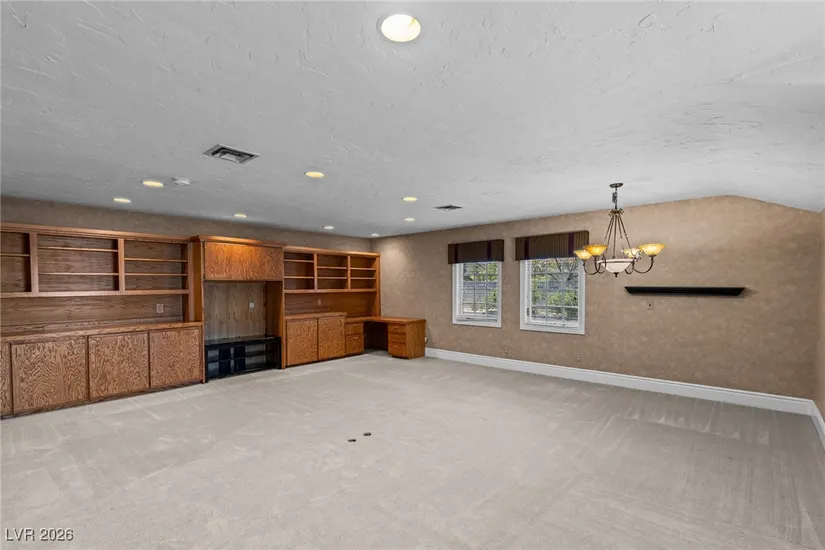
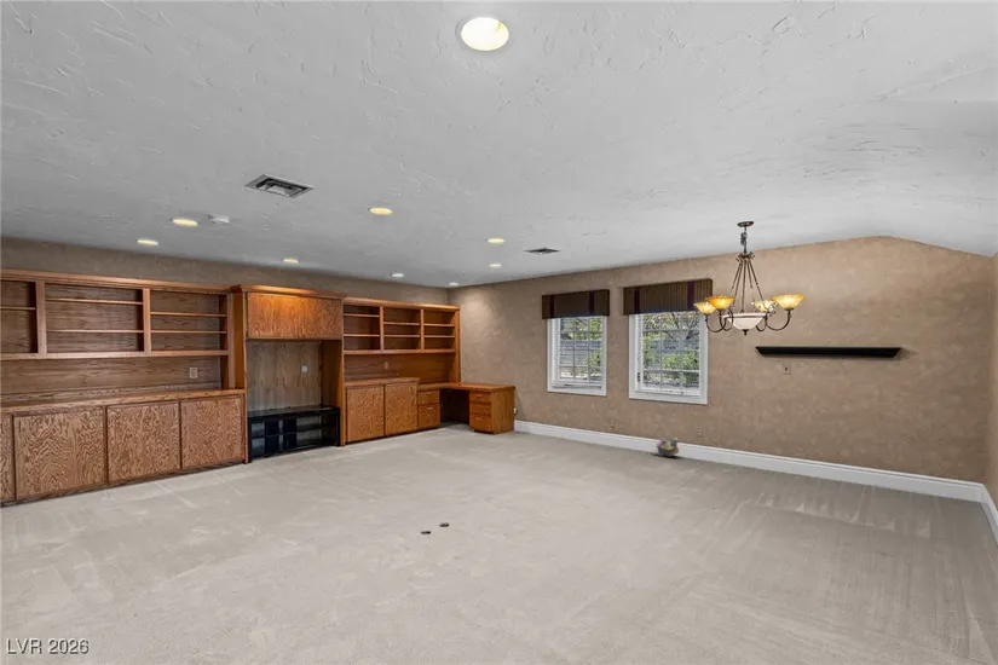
+ waste bin [650,436,682,458]
